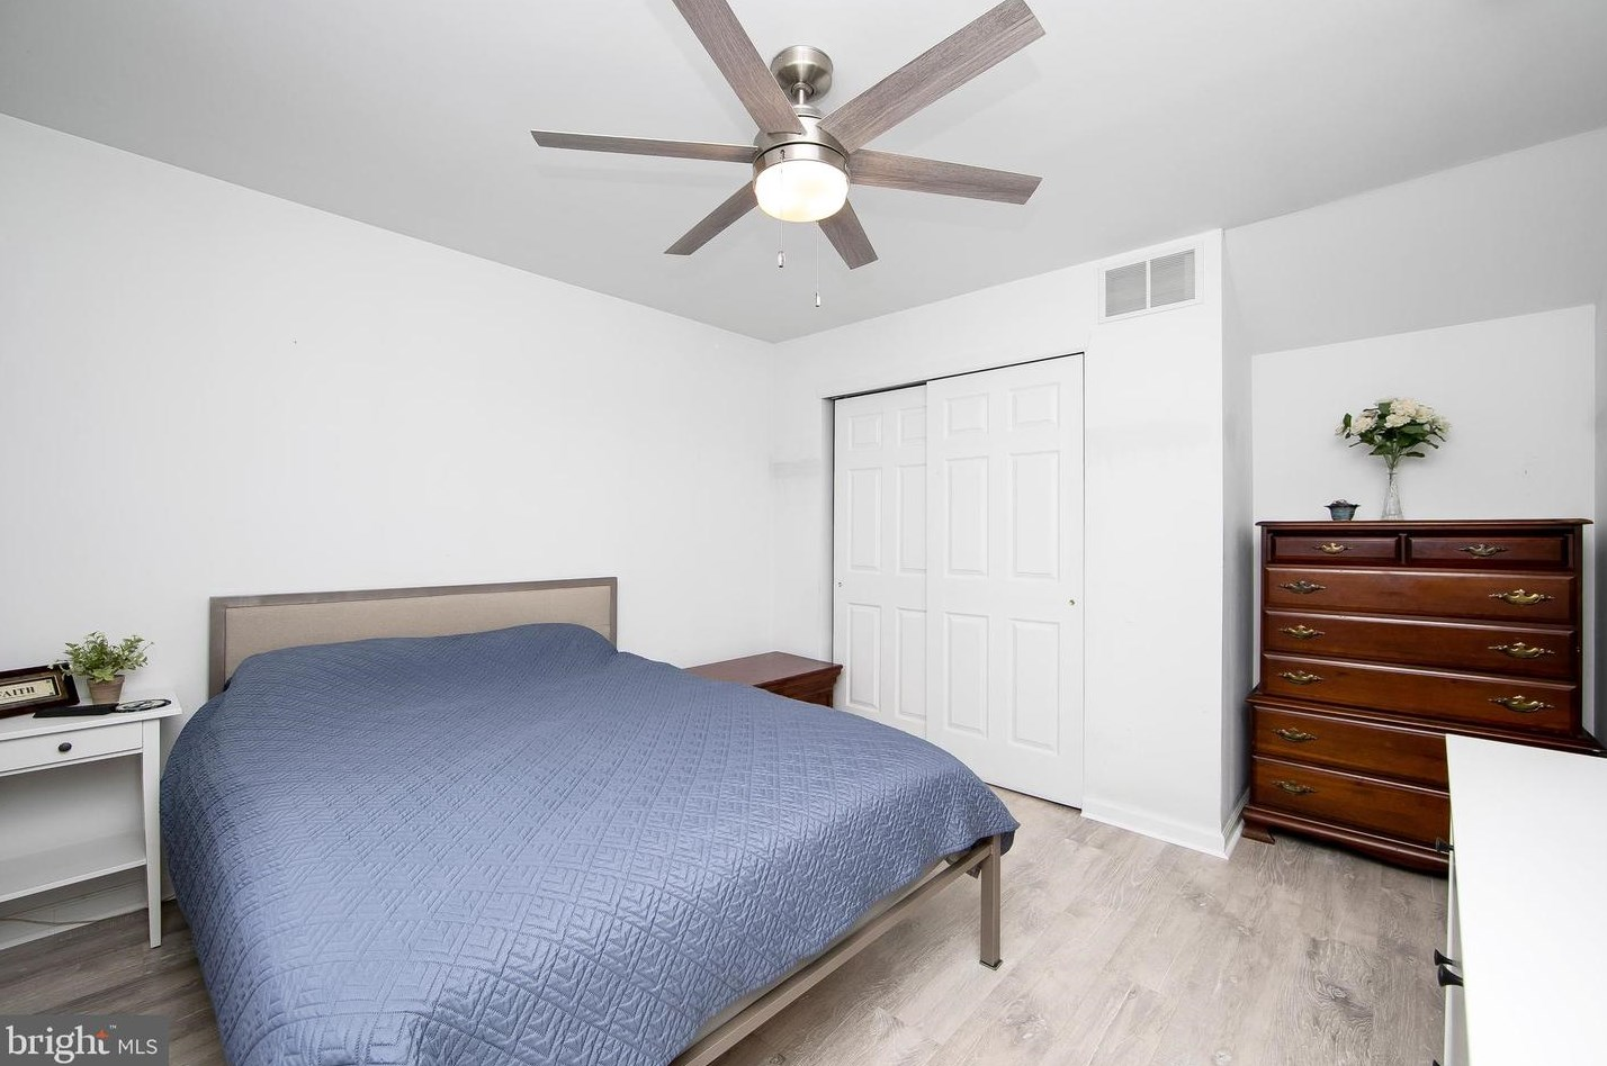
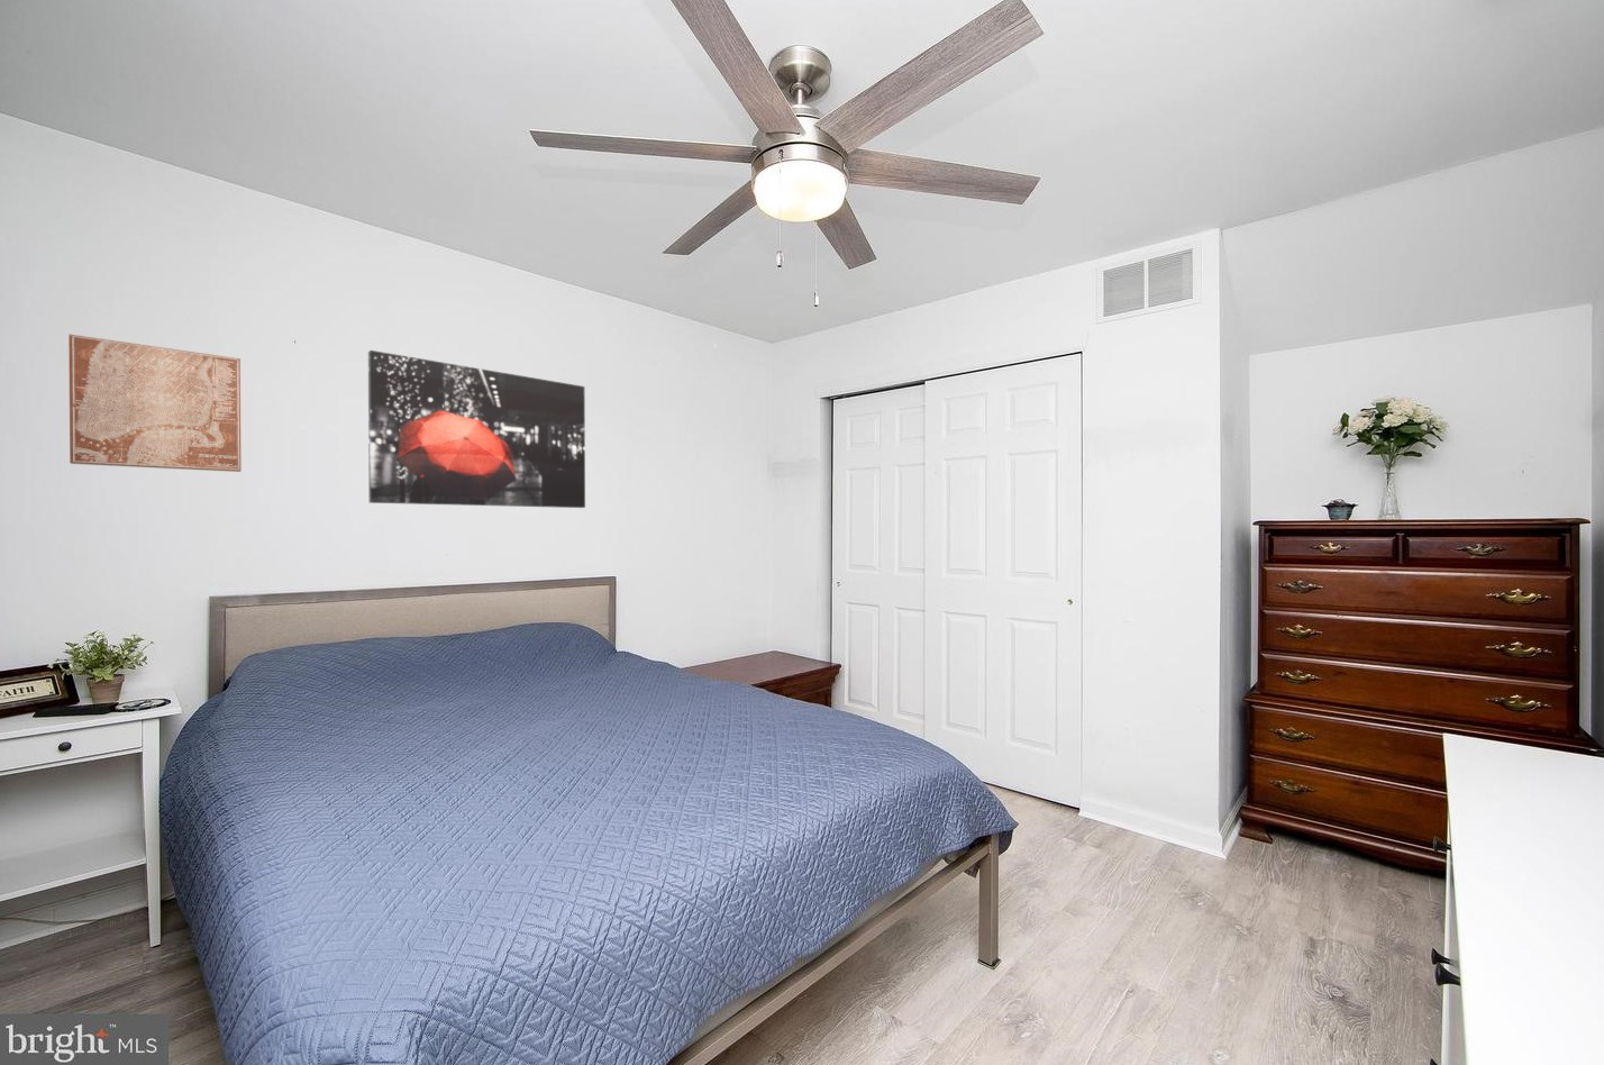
+ wall art [367,349,586,509]
+ wall art [68,334,242,473]
